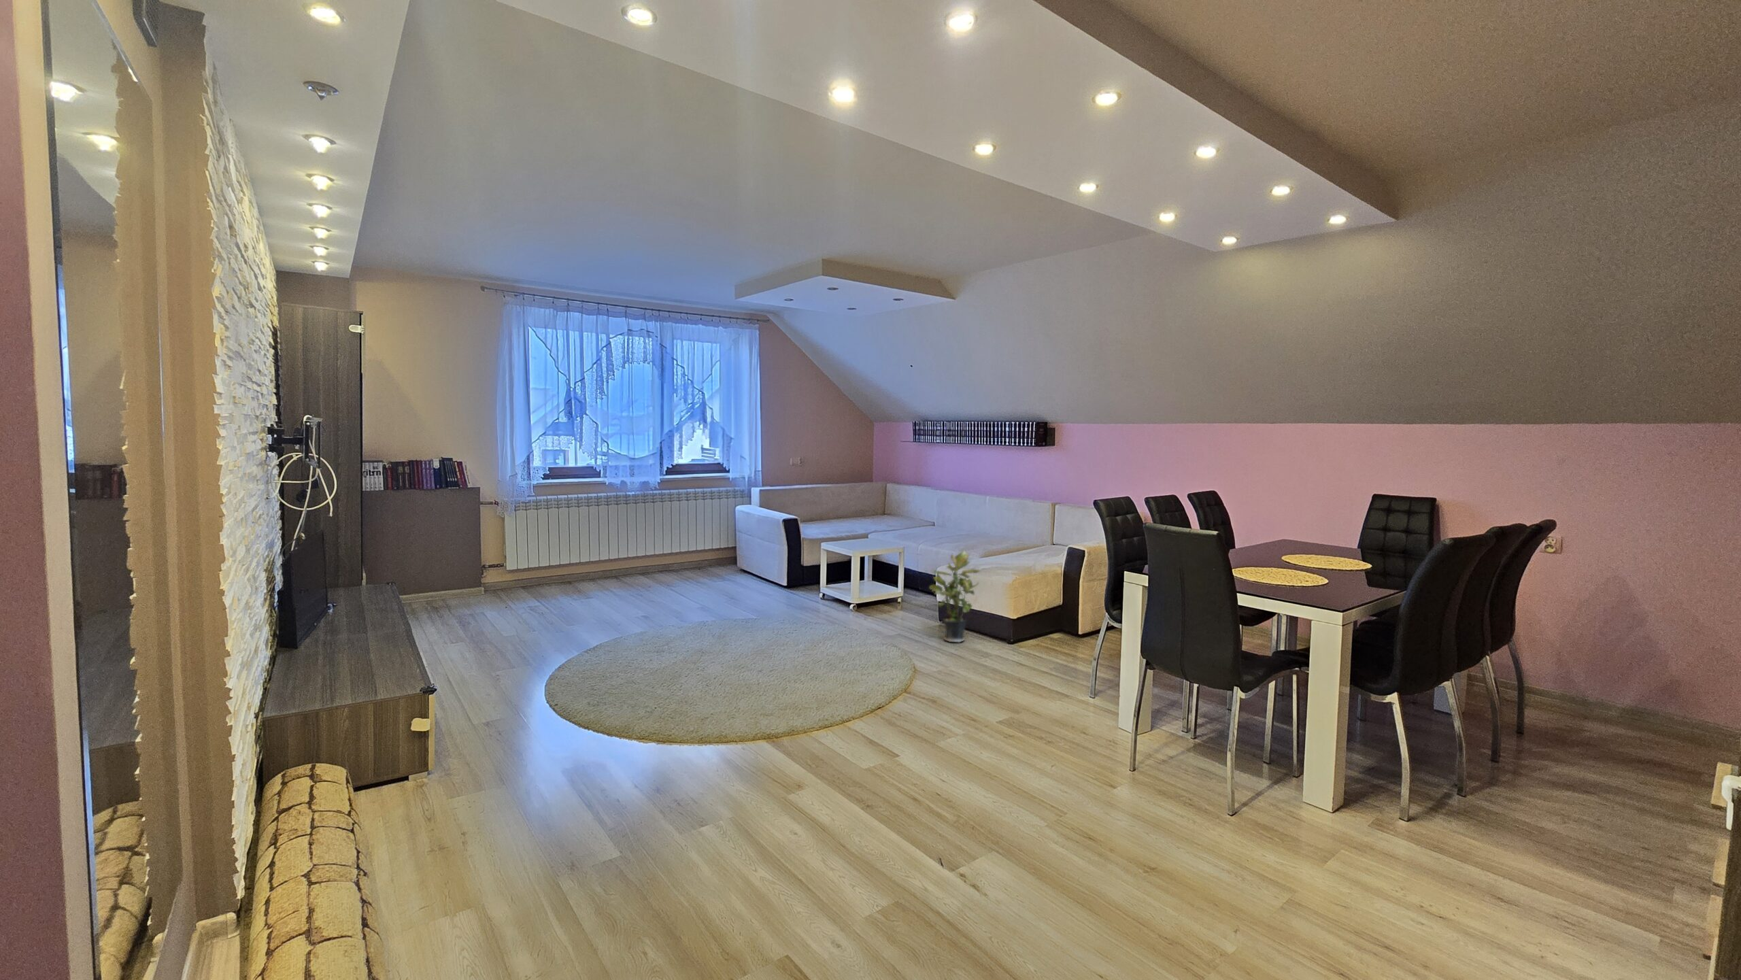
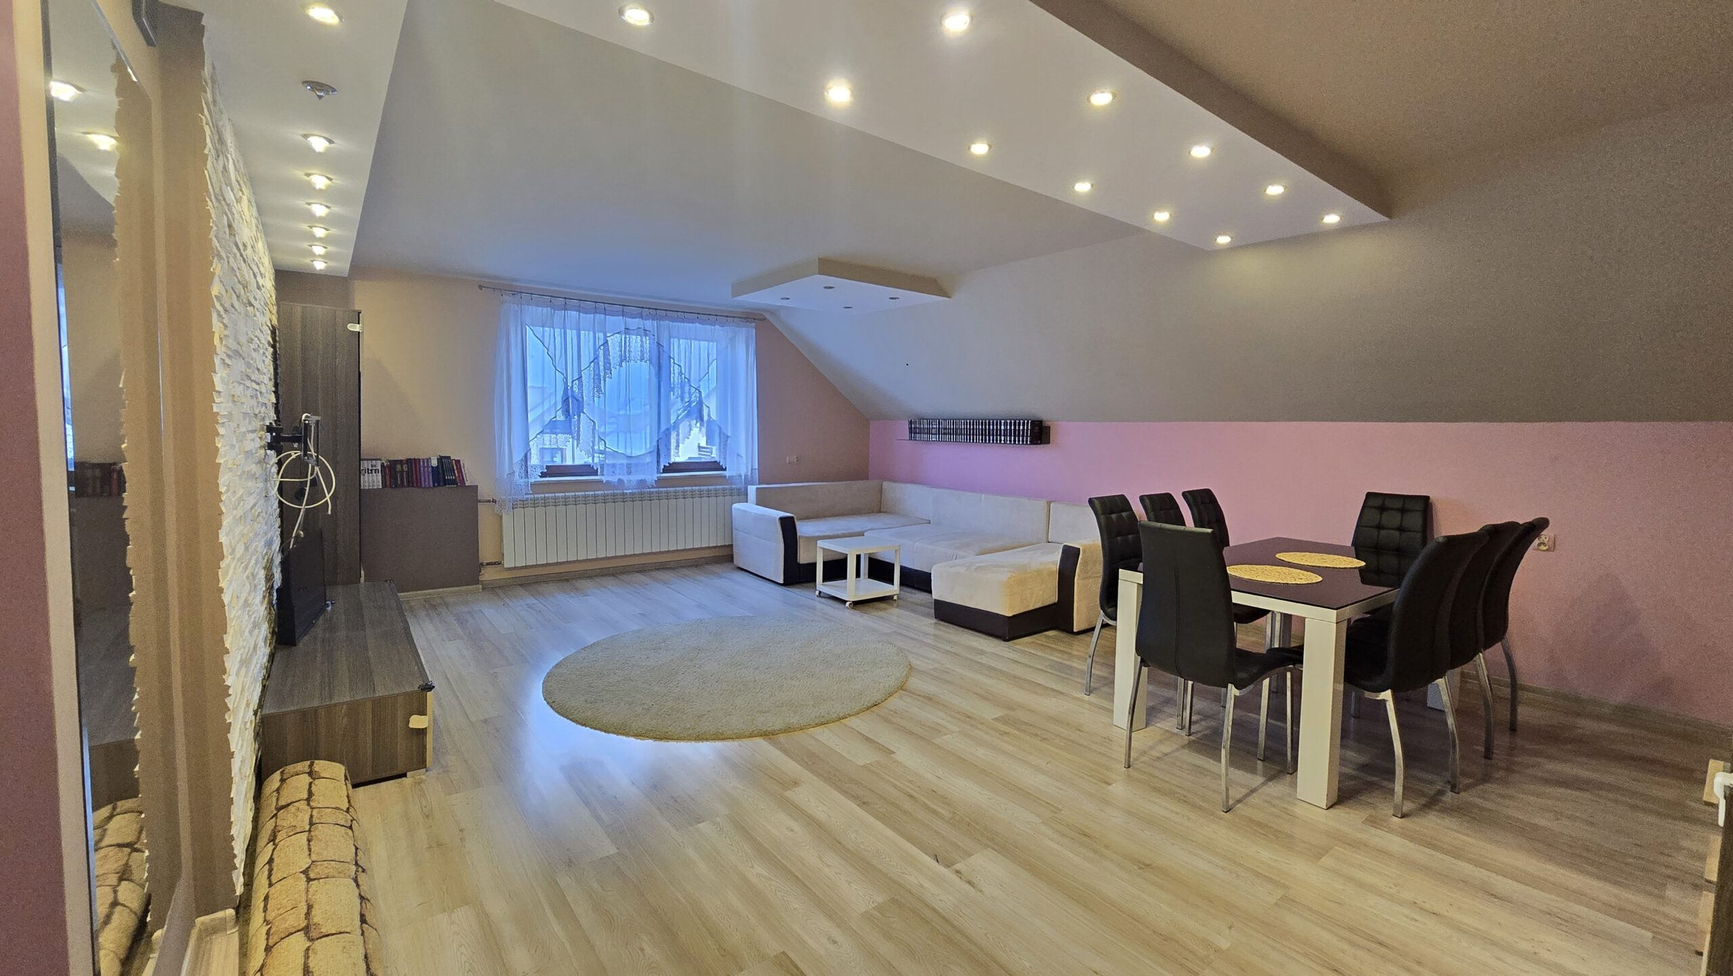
- potted plant [928,550,981,643]
